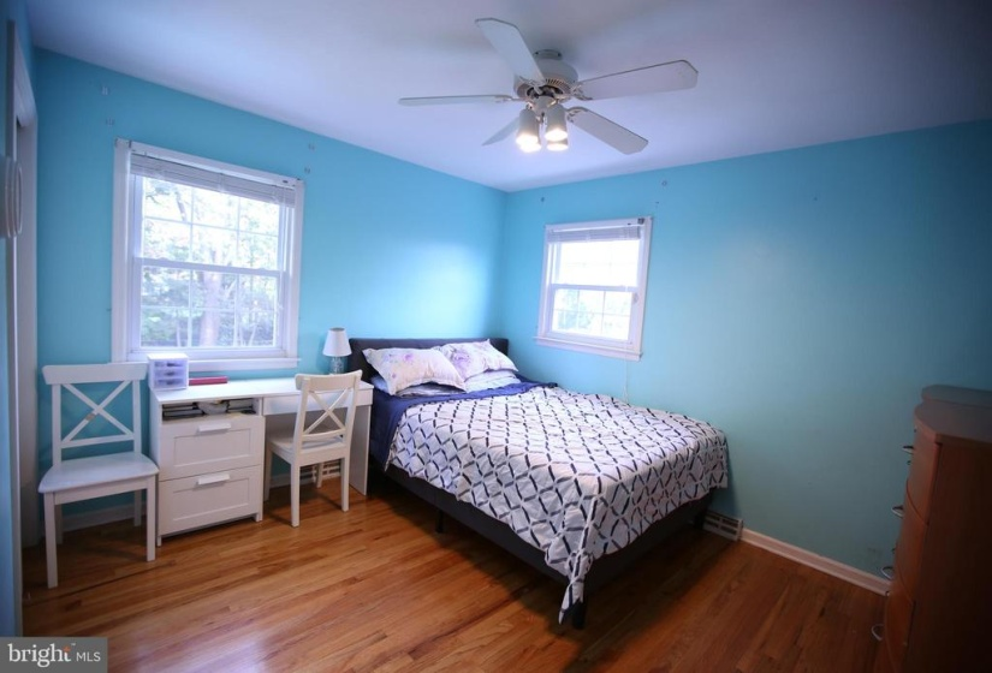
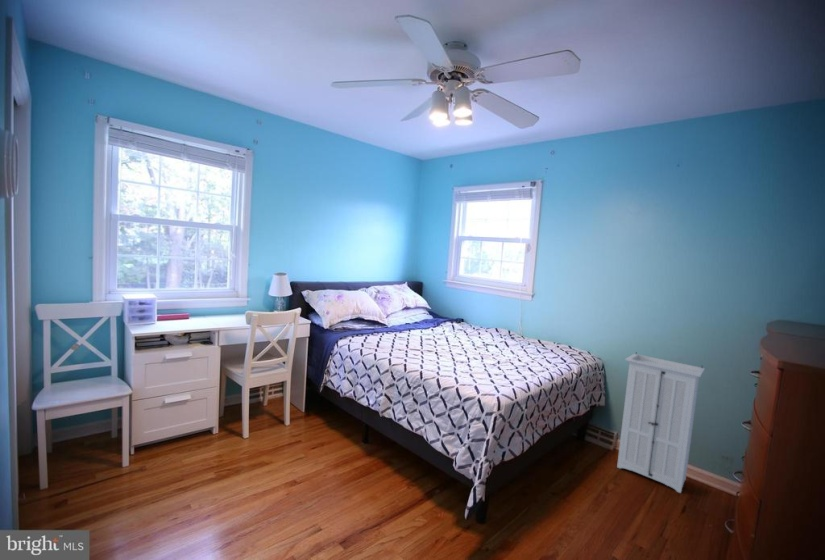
+ storage cabinet [616,352,706,494]
